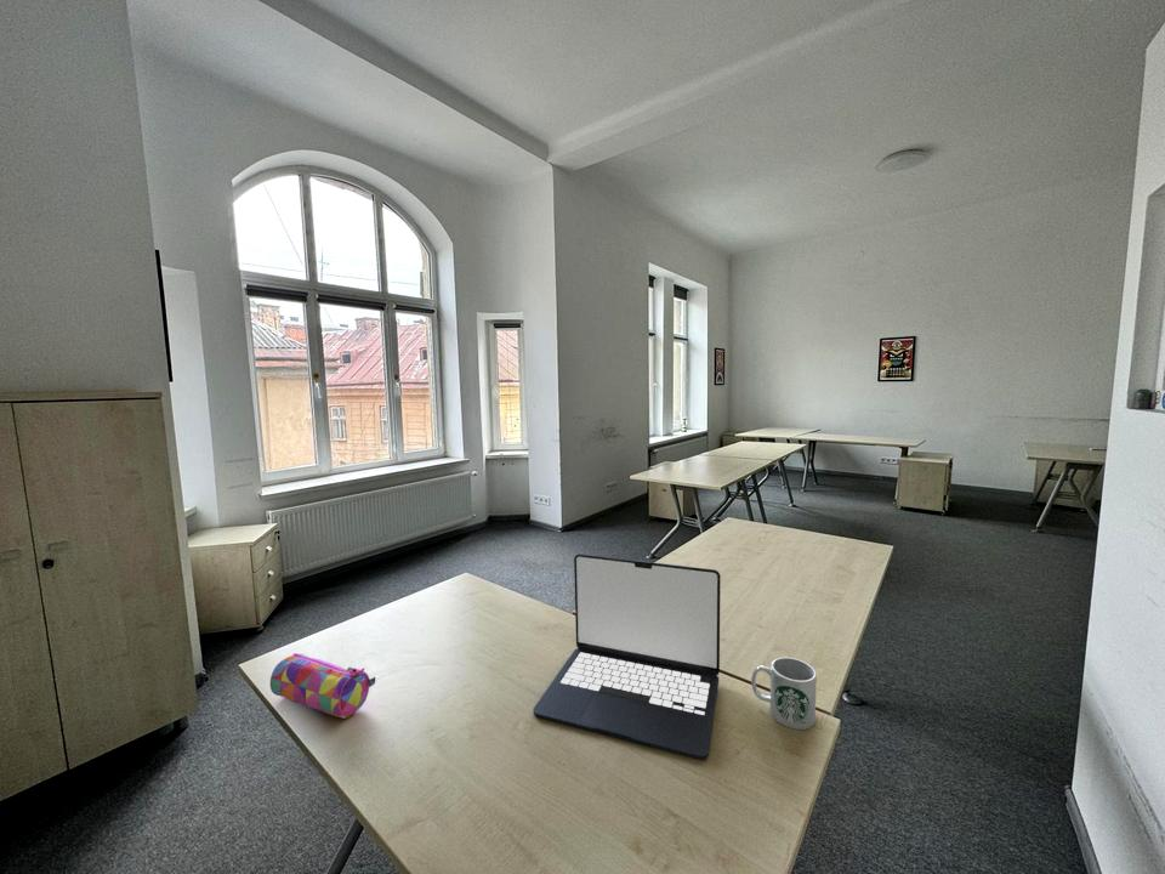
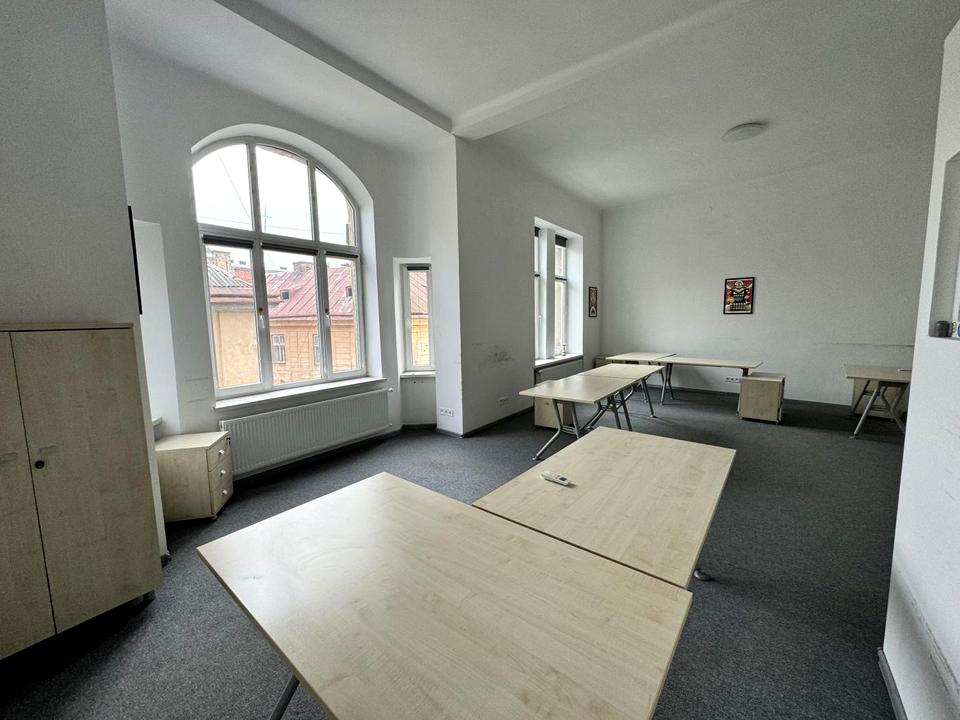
- pencil case [268,652,376,720]
- mug [750,657,818,731]
- laptop [533,552,722,760]
